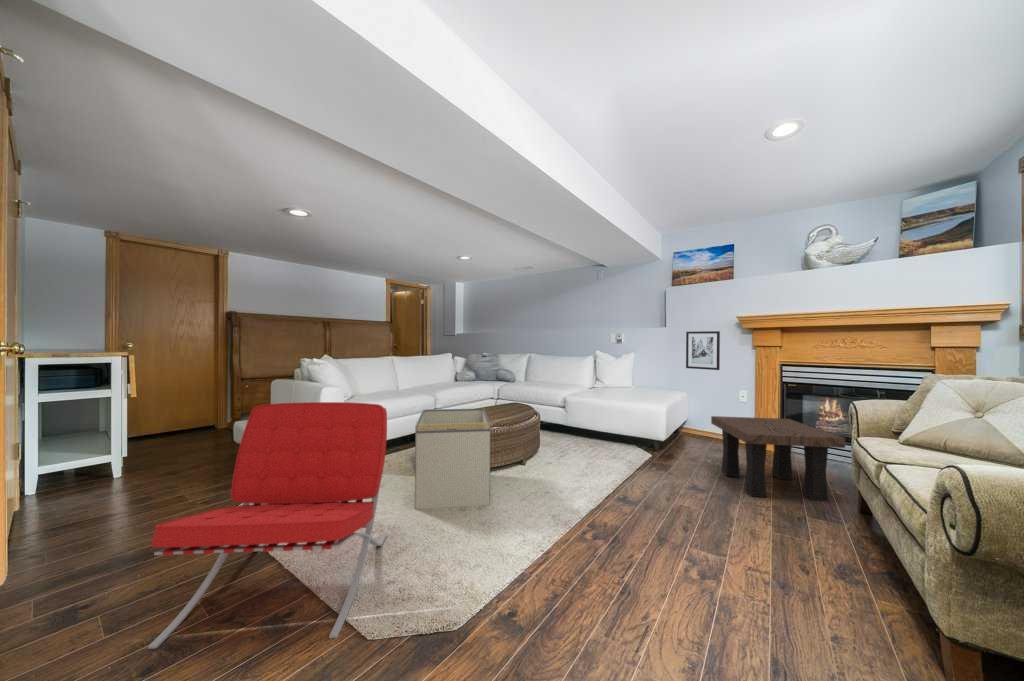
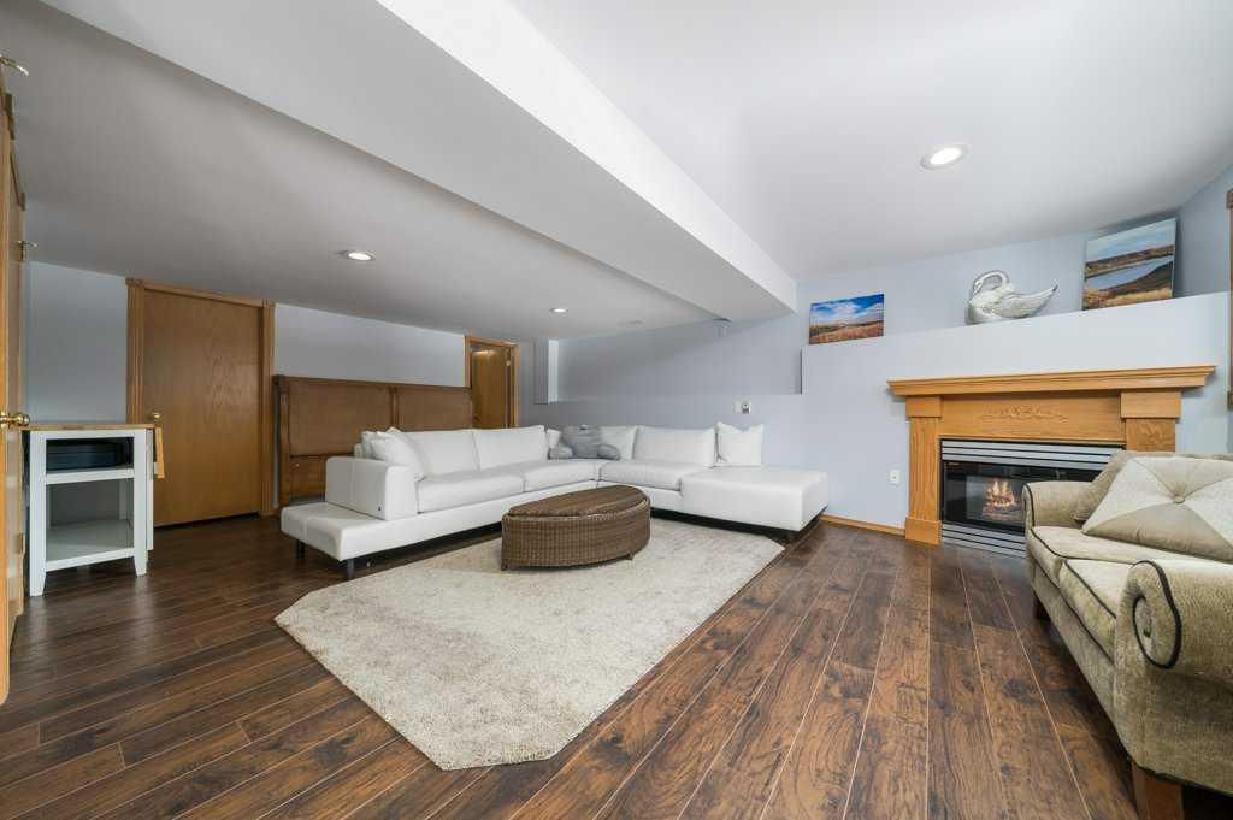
- side table [710,415,846,502]
- wall art [685,330,721,371]
- lounge chair [147,401,388,650]
- storage bin [414,407,492,510]
